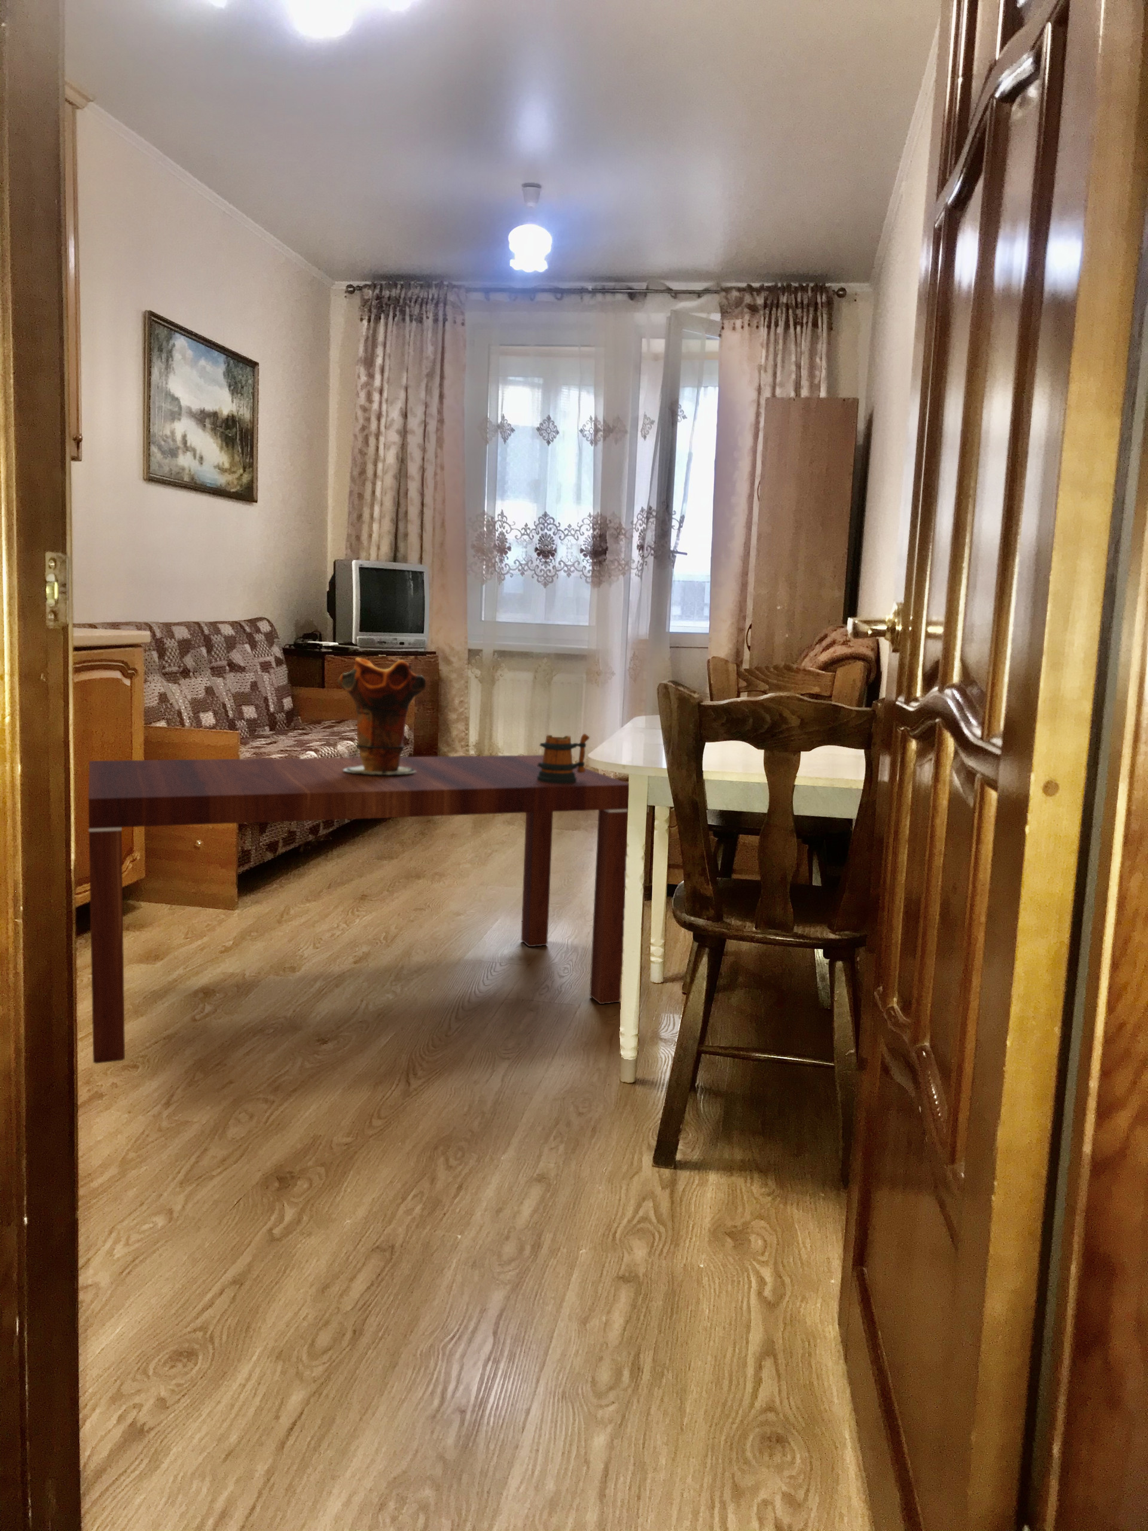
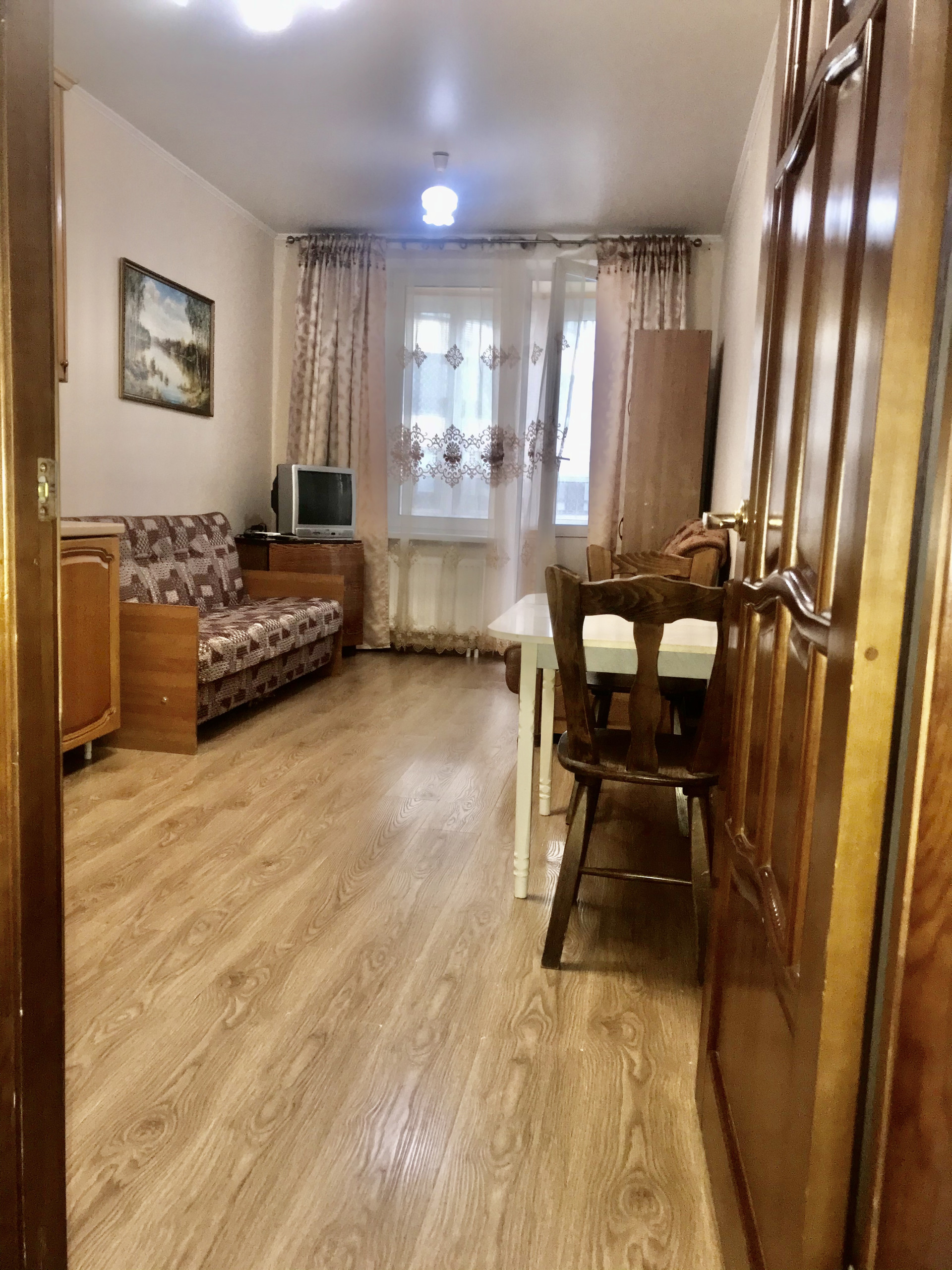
- decorative vase [338,657,427,774]
- coffee table [88,755,629,1064]
- mug [537,733,590,784]
